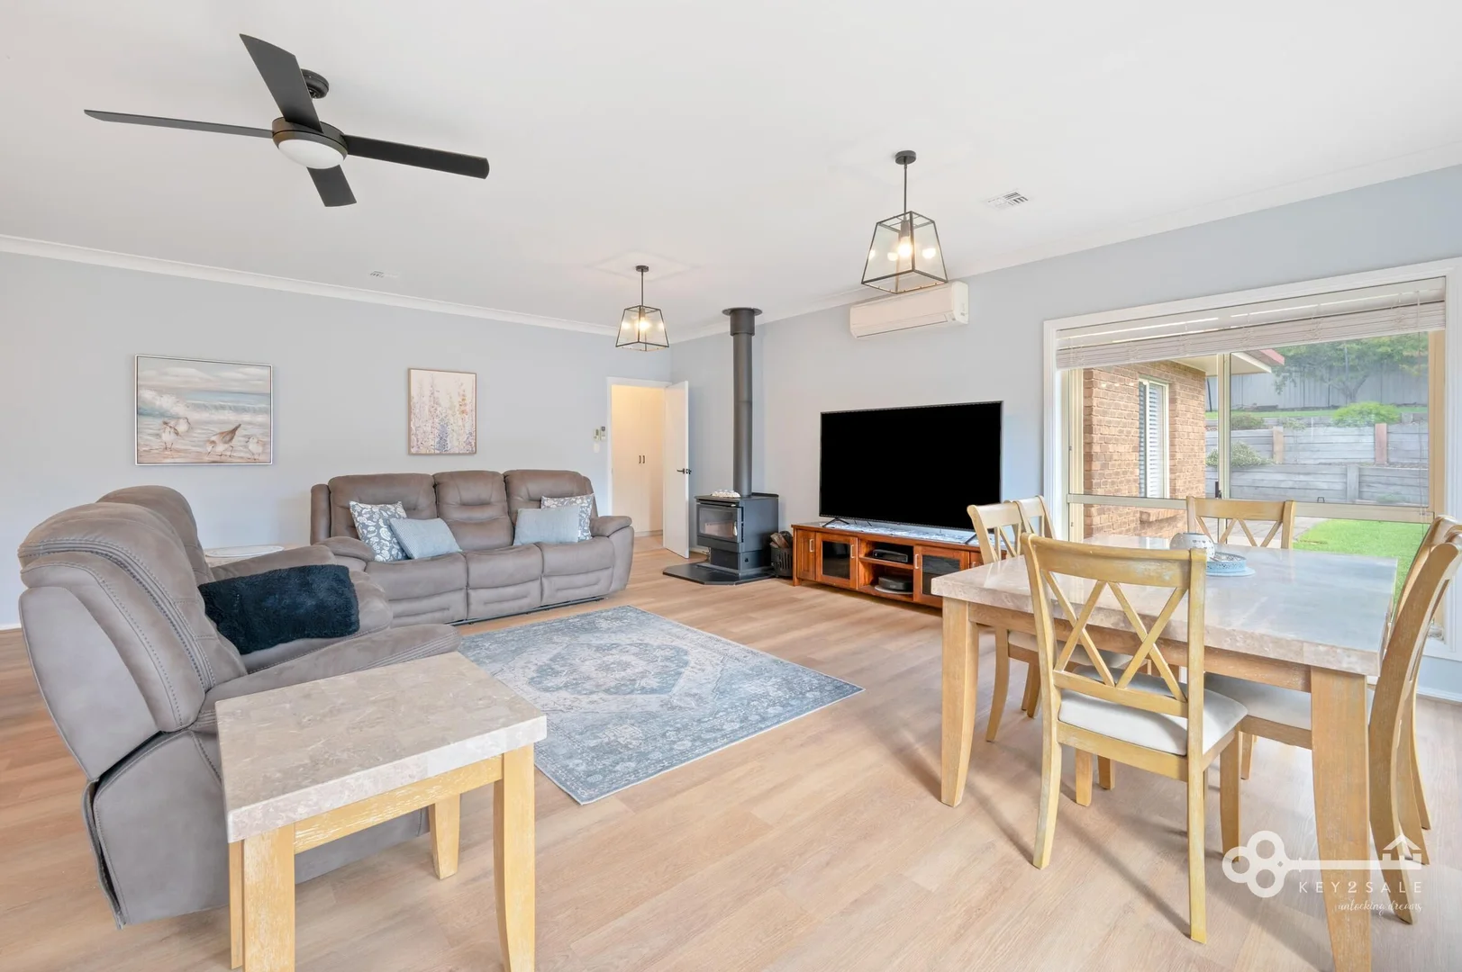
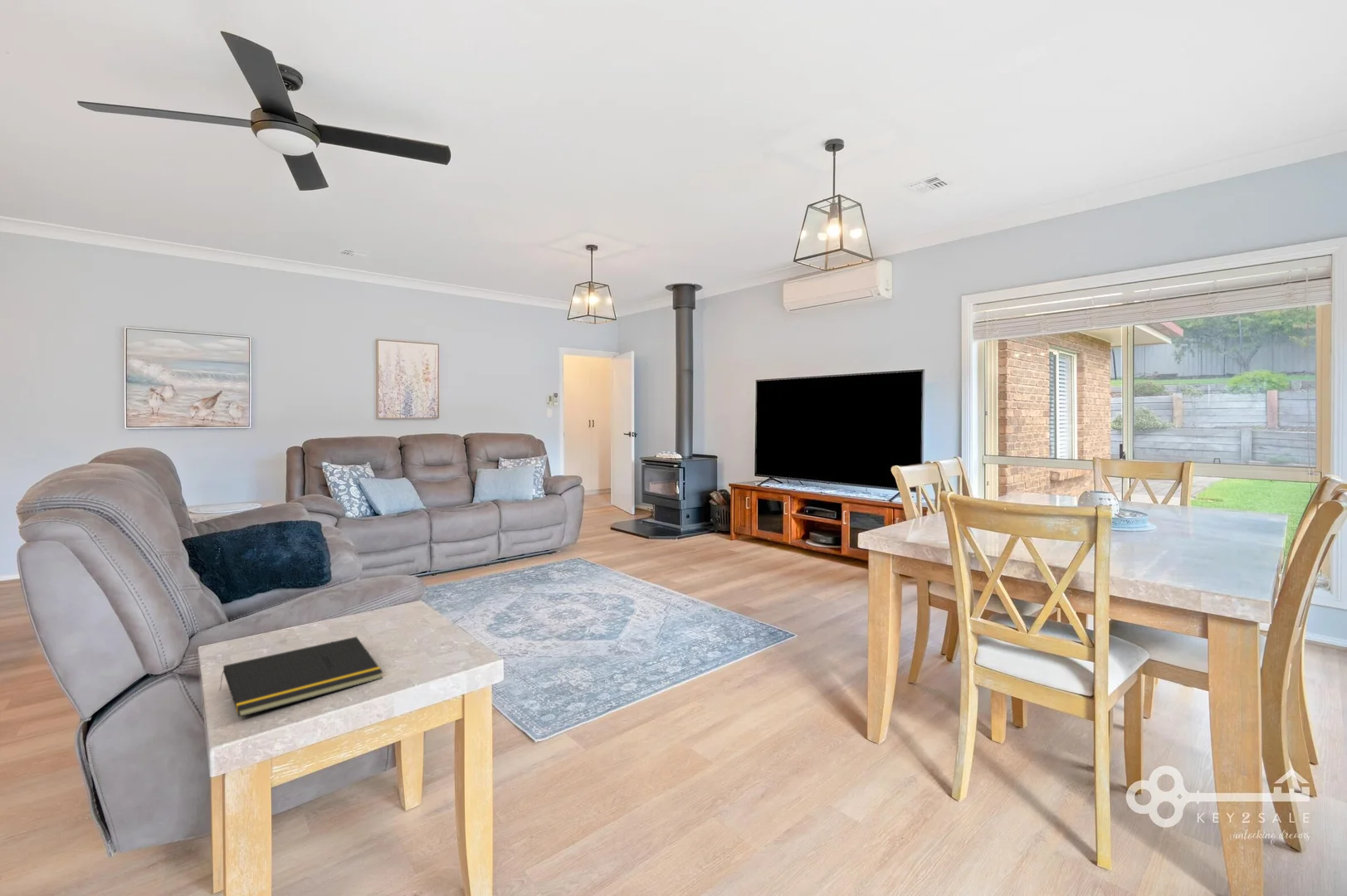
+ notepad [218,635,383,718]
